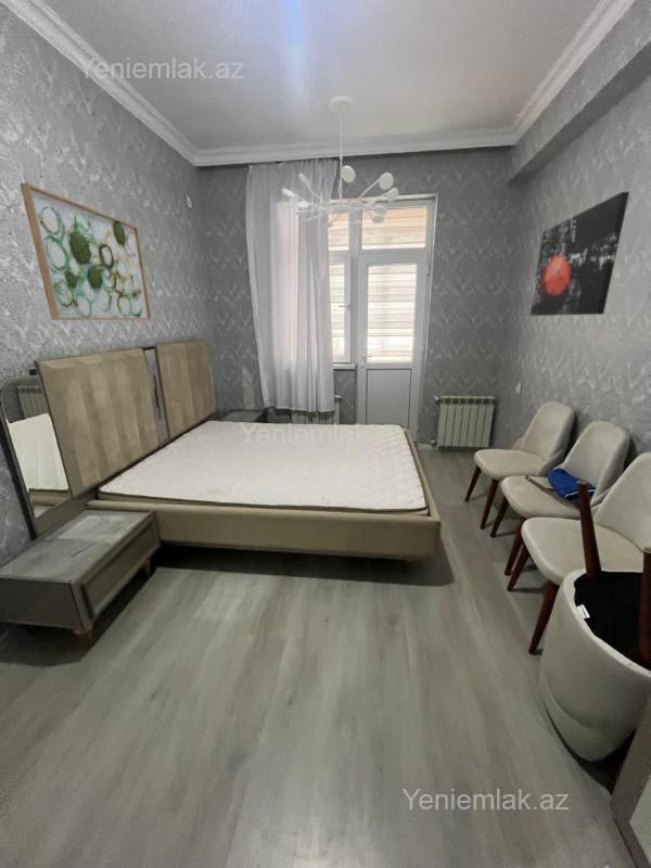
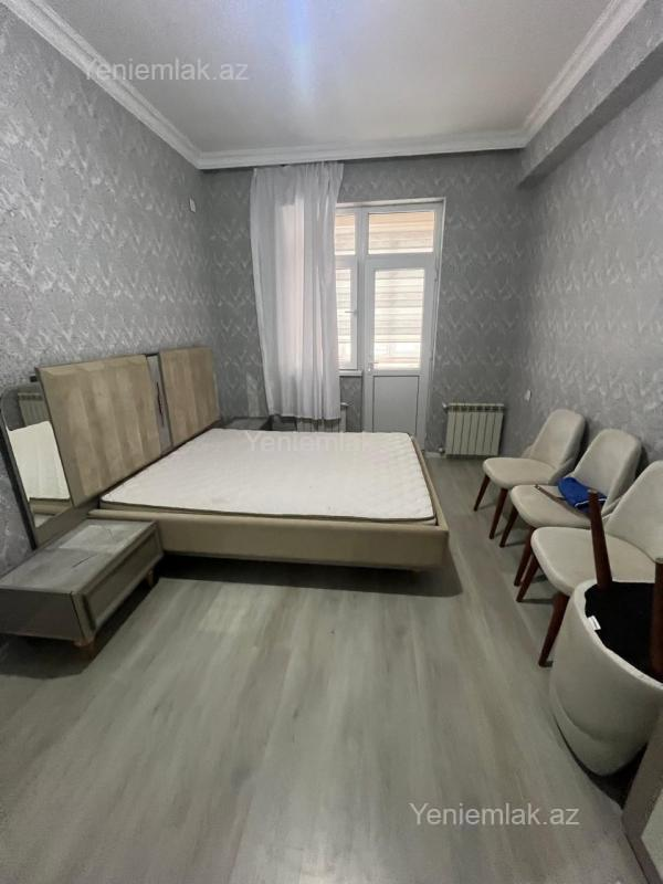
- wall art [528,191,630,317]
- chandelier [281,94,399,230]
- wall art [18,182,153,321]
